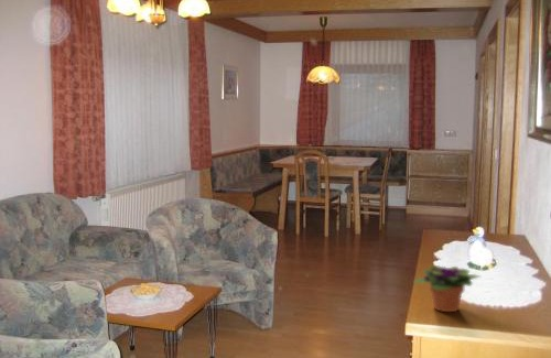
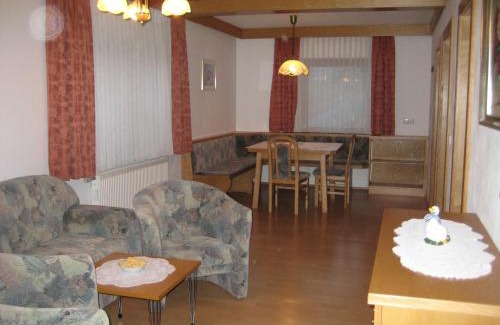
- potted flower [413,264,482,313]
